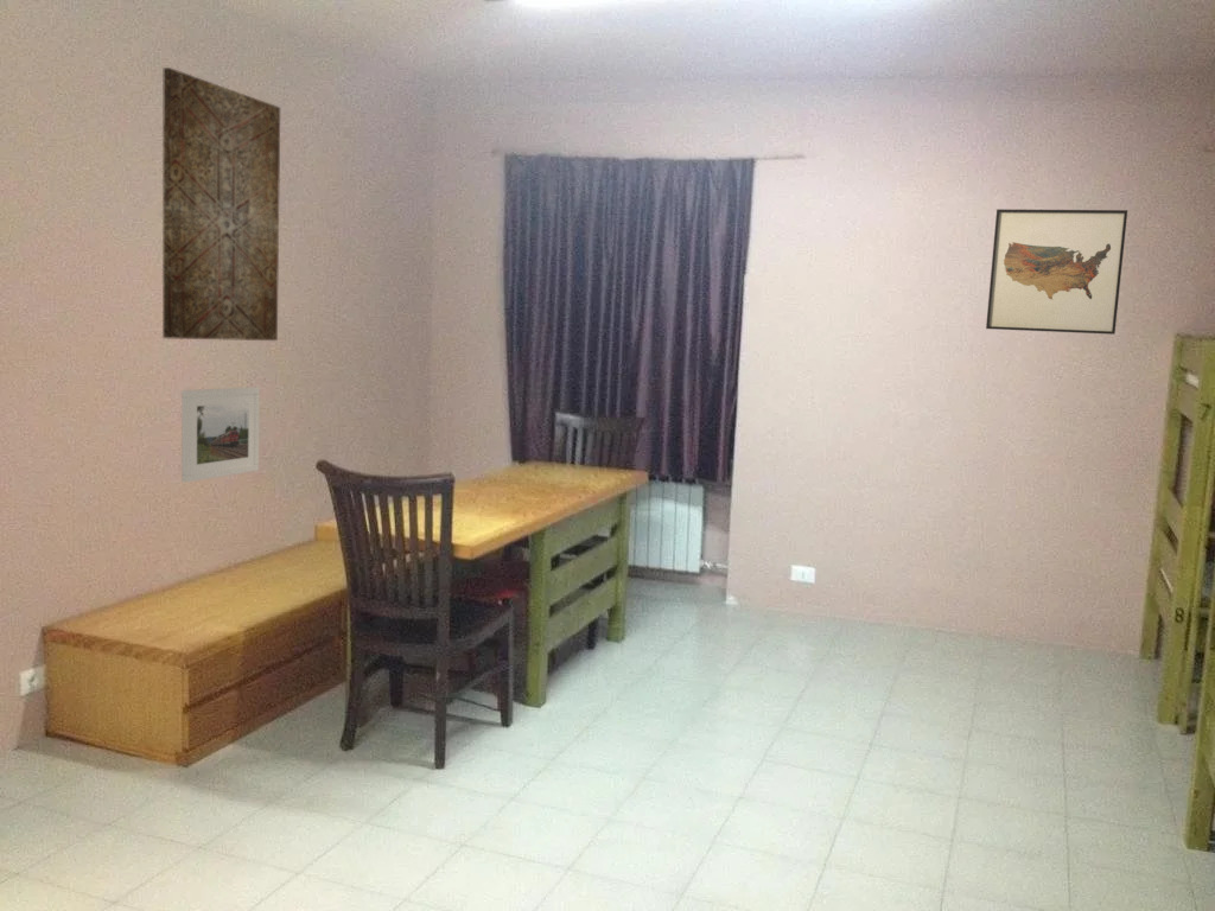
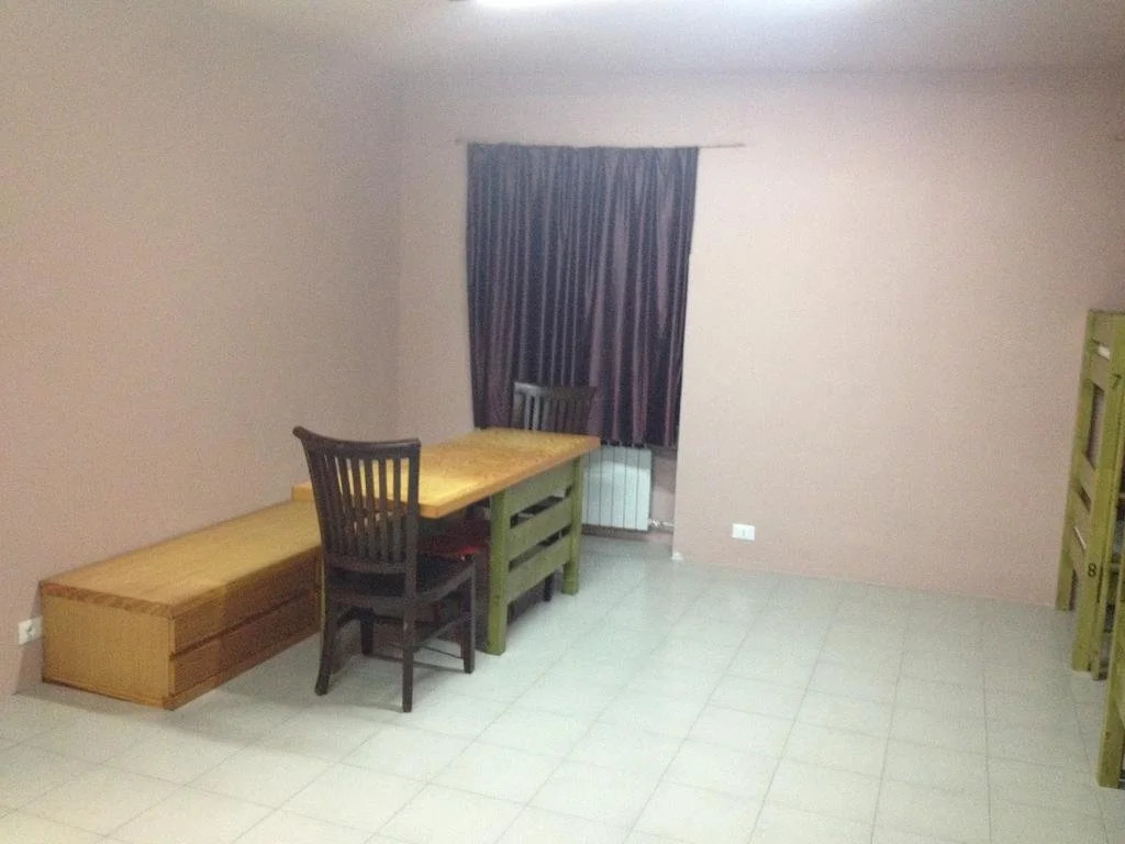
- wall art [985,208,1128,336]
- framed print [180,386,261,483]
- wall art [161,66,281,342]
